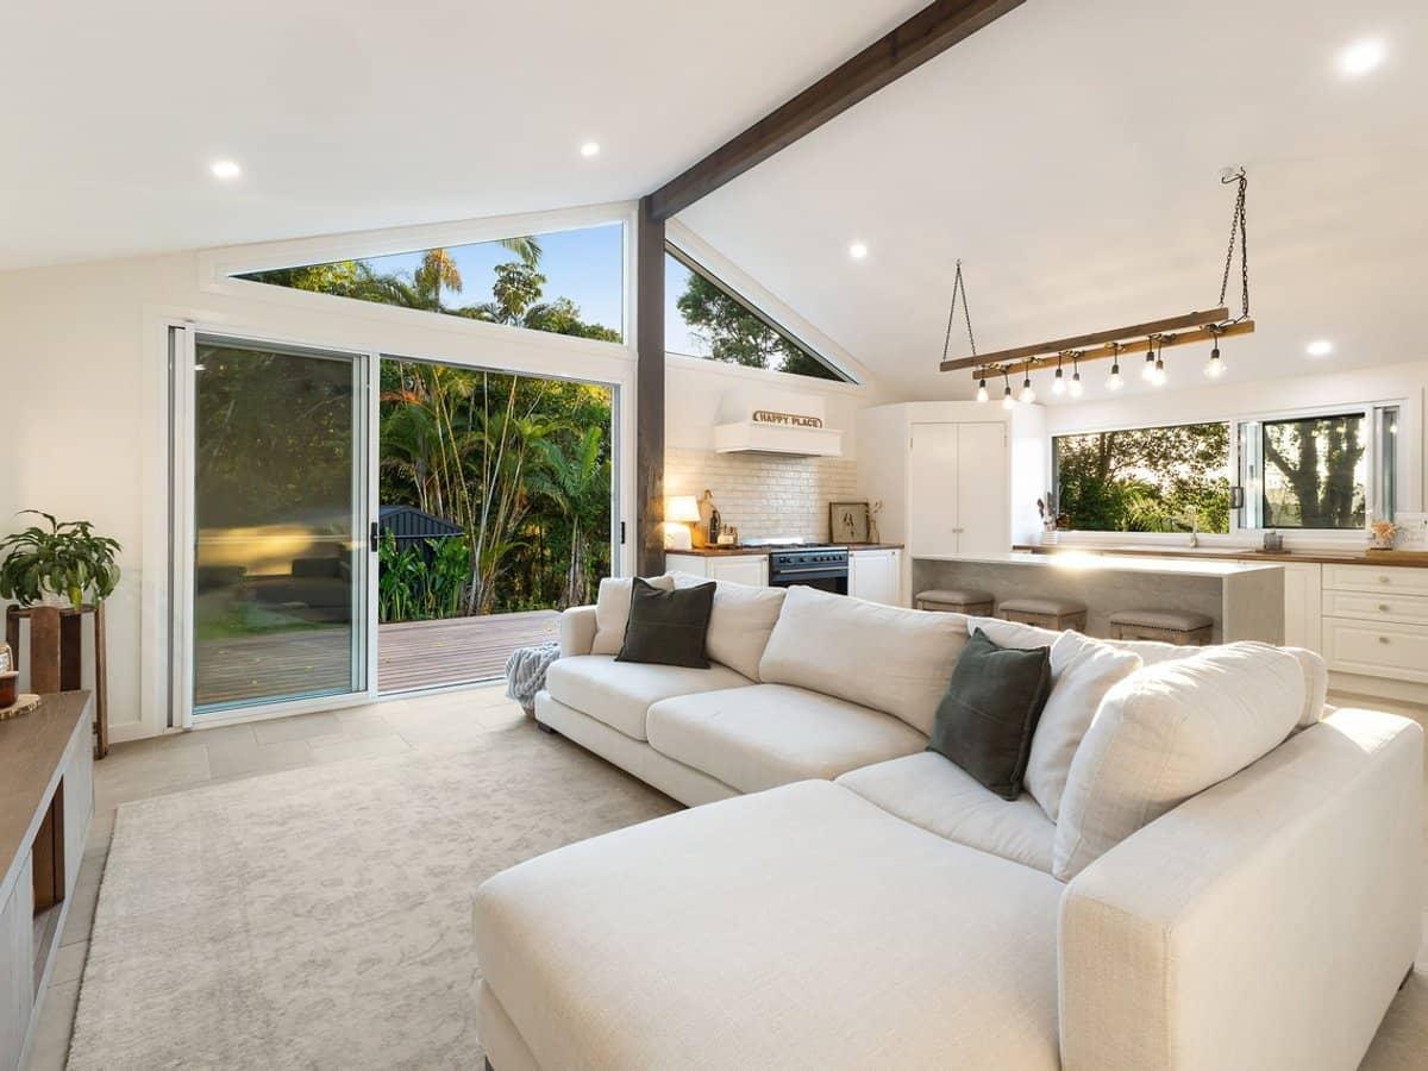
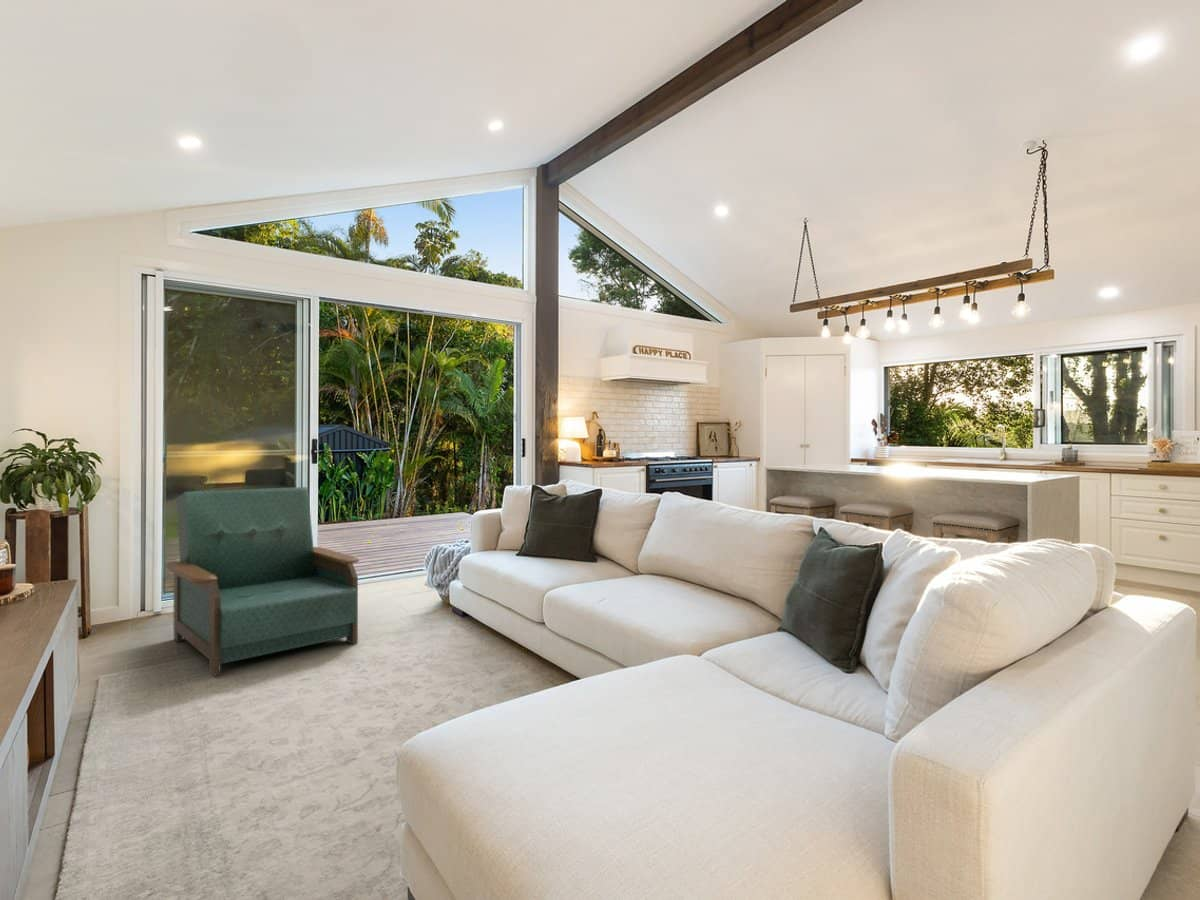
+ armchair [164,486,360,677]
